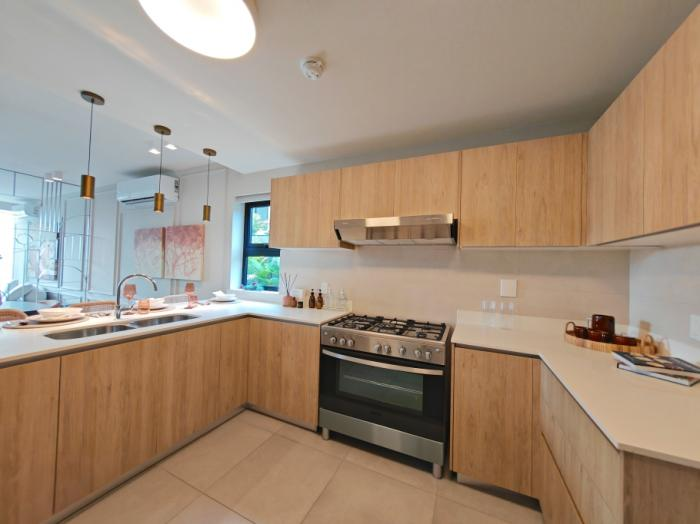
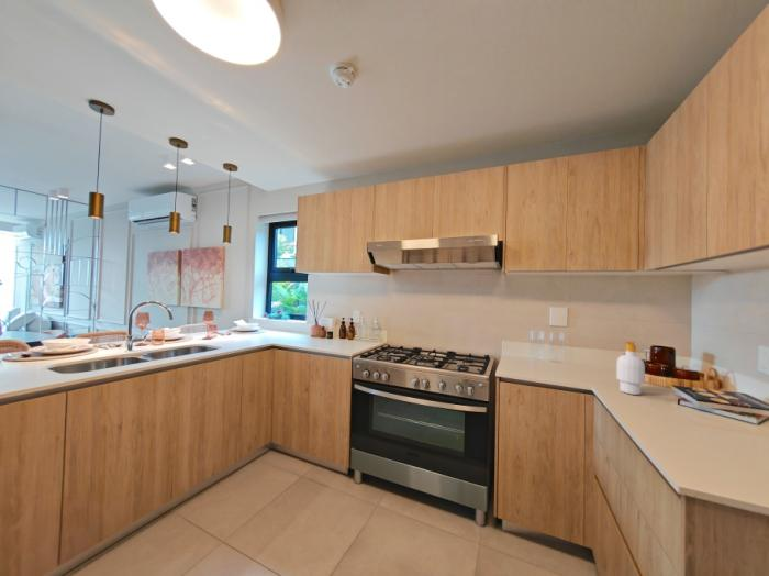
+ soap bottle [615,340,646,396]
